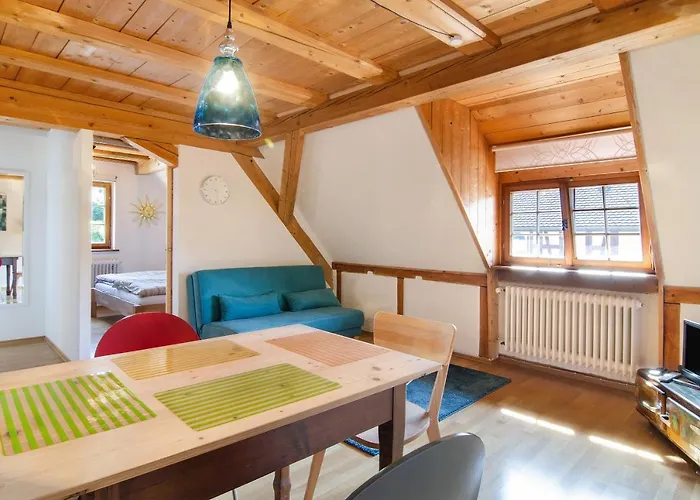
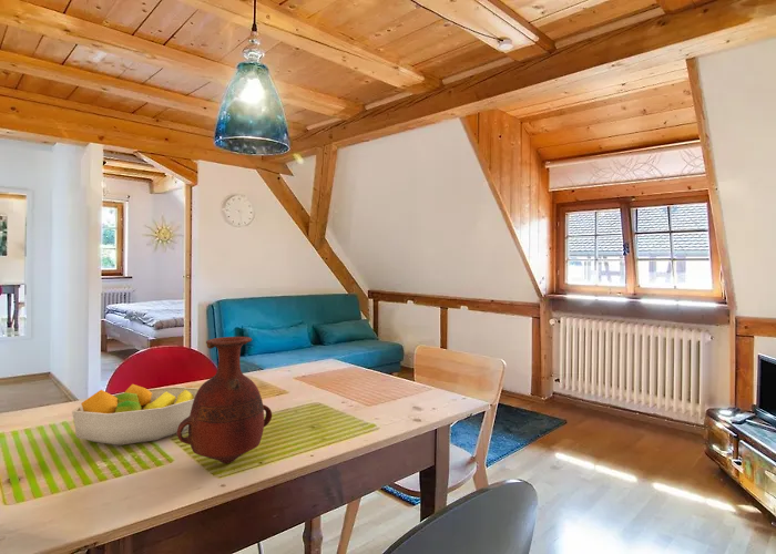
+ vase [175,336,273,464]
+ fruit bowl [71,383,200,447]
